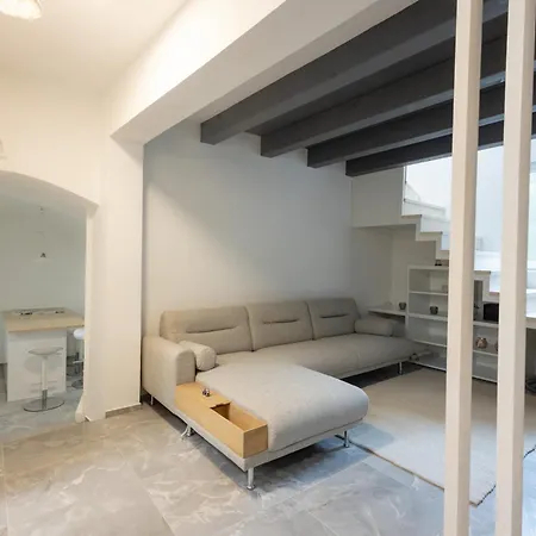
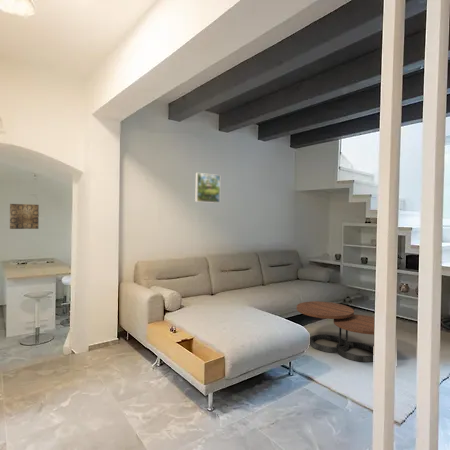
+ wall art [9,203,40,230]
+ coffee table [296,301,375,363]
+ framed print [194,172,221,204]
